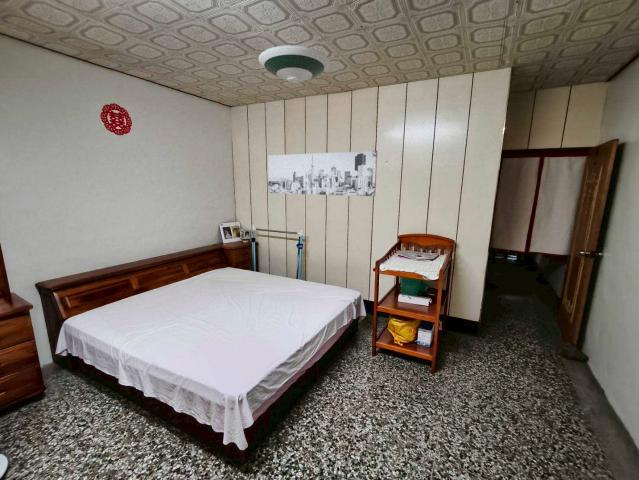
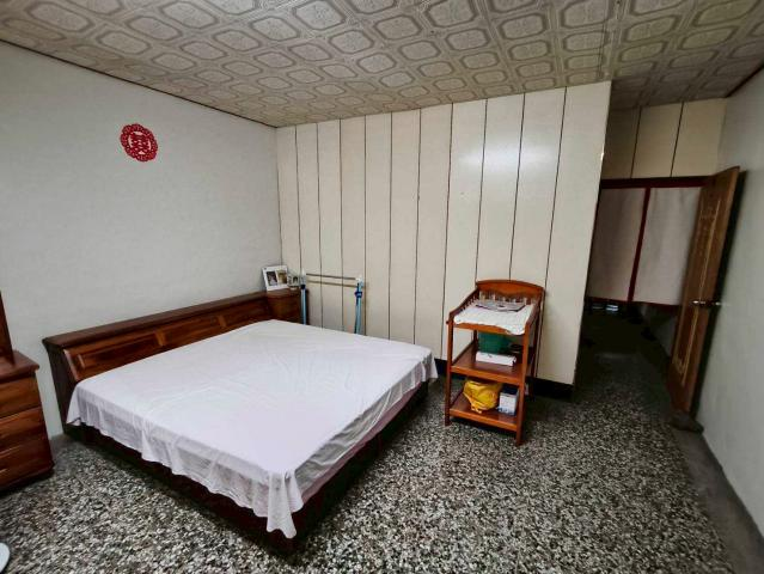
- wall art [267,150,378,197]
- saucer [258,45,331,84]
